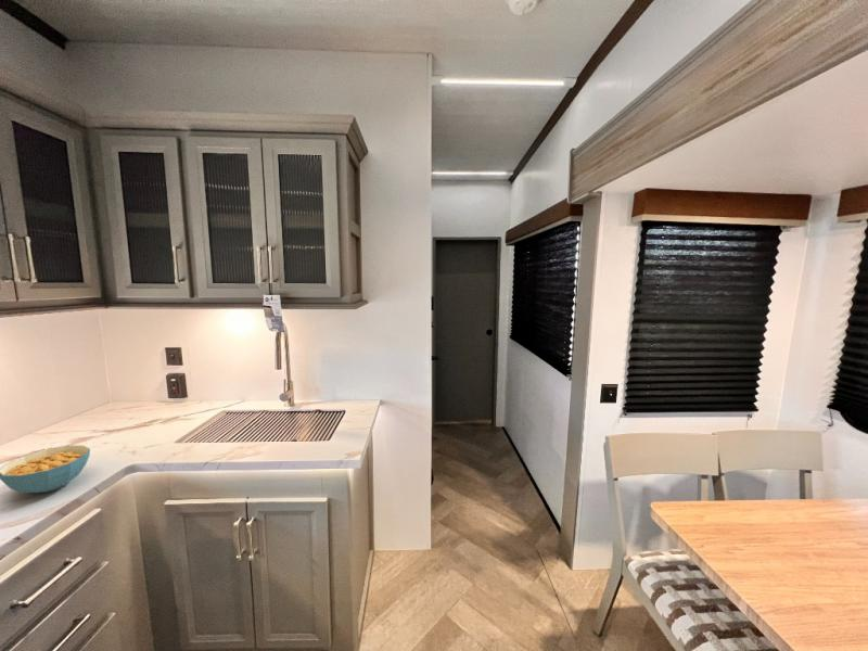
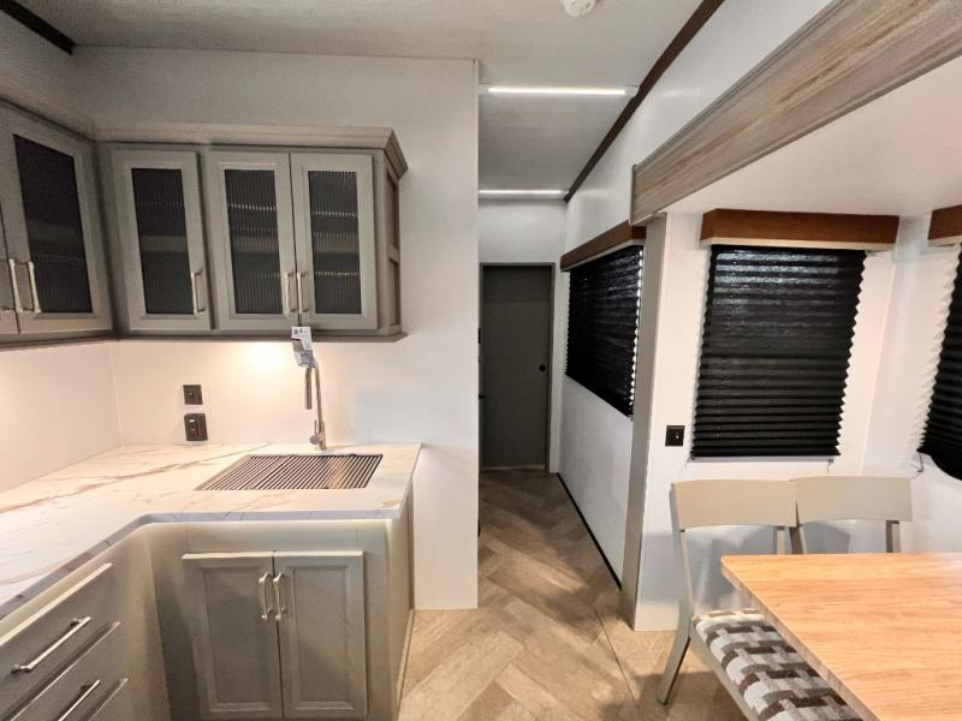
- cereal bowl [0,445,91,494]
